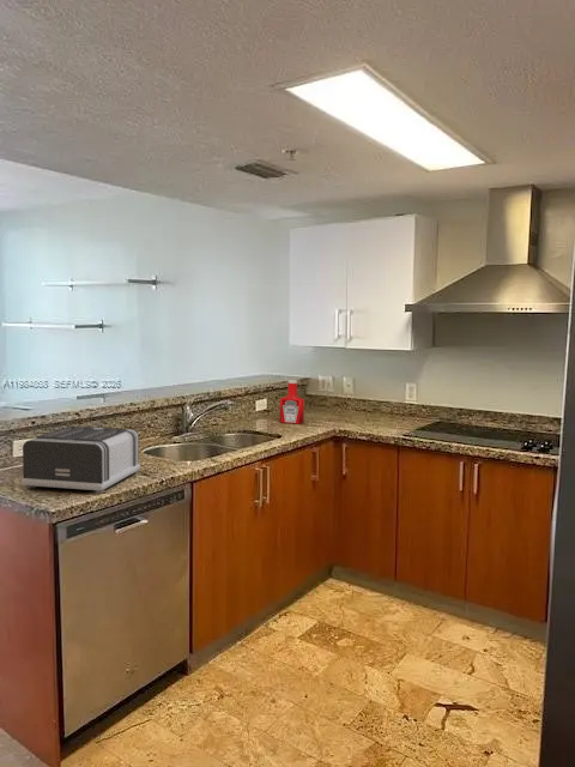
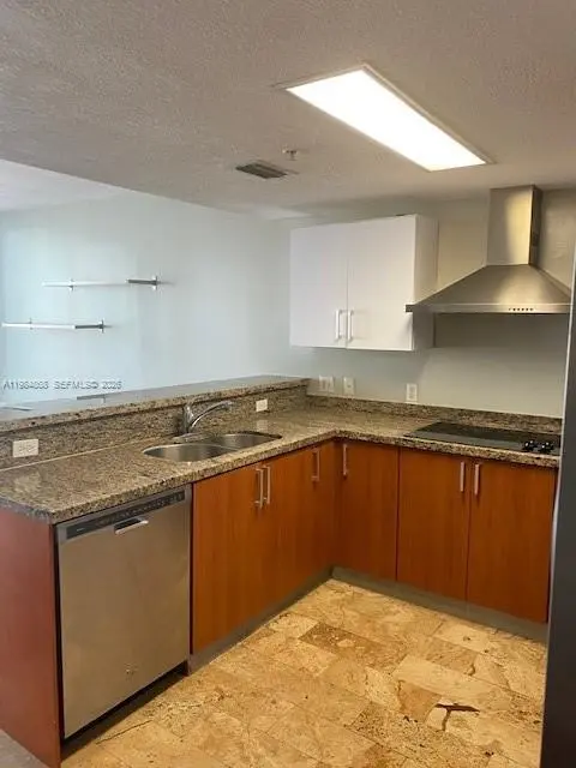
- toaster [20,425,141,495]
- soap bottle [278,379,305,425]
